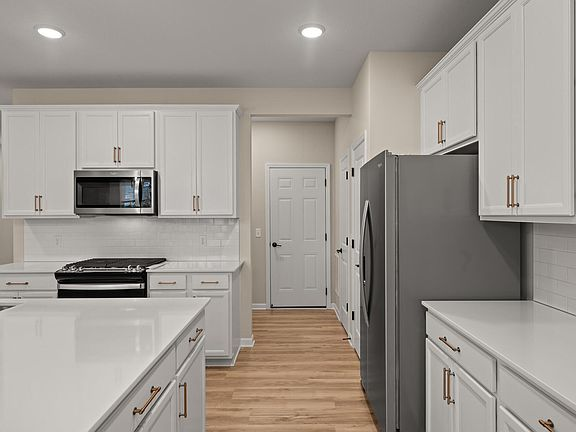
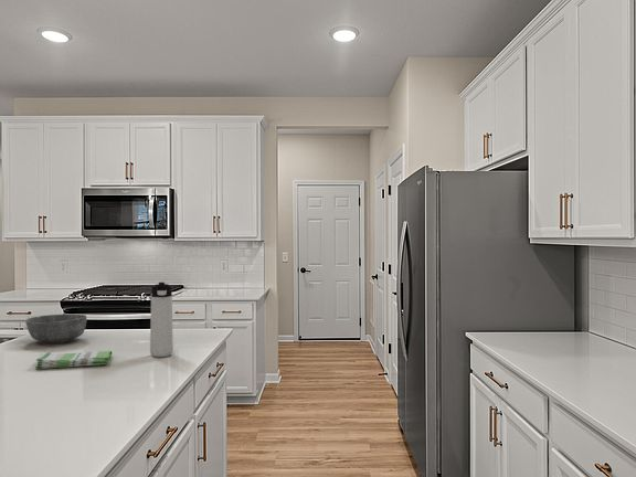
+ bowl [24,312,87,343]
+ thermos bottle [149,282,174,358]
+ dish towel [34,350,113,370]
